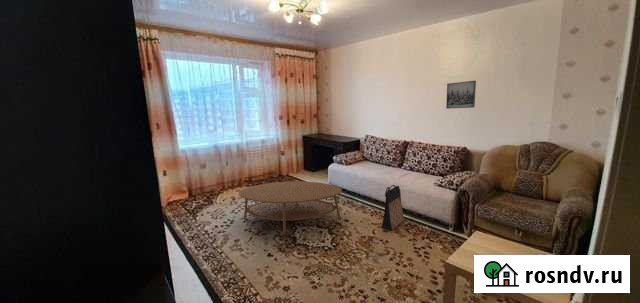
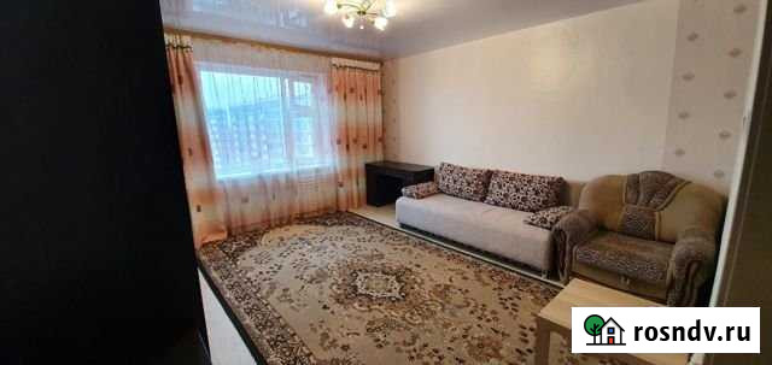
- wall art [445,80,477,110]
- bag [381,184,405,231]
- coffee table [237,180,343,236]
